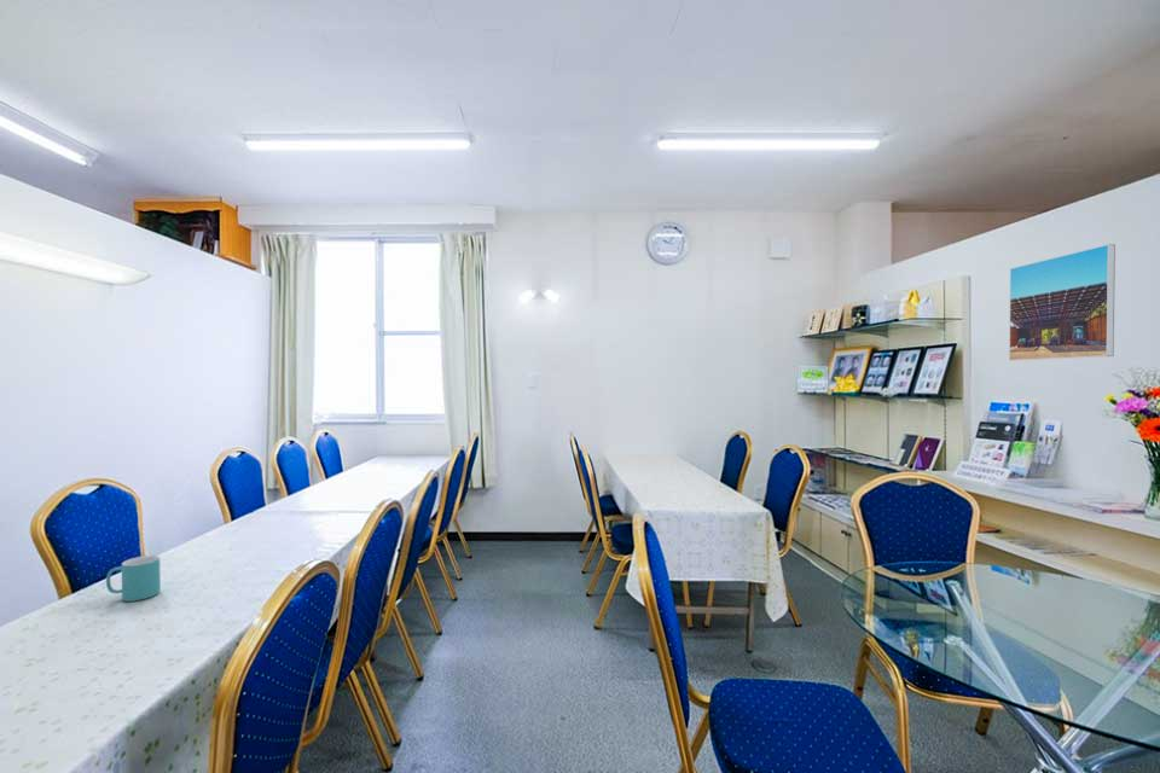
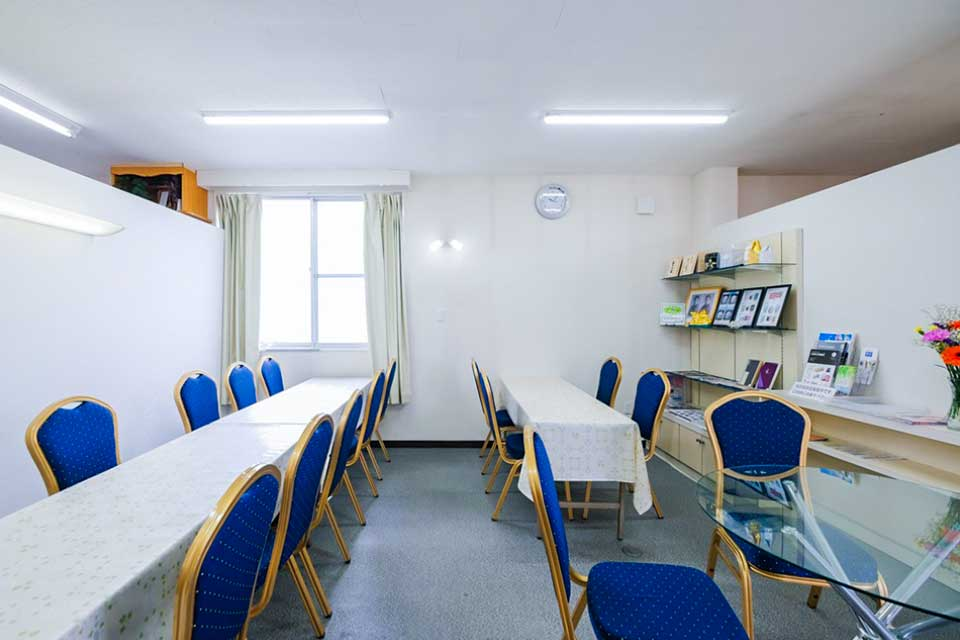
- mug [105,554,162,603]
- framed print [1008,243,1116,362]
